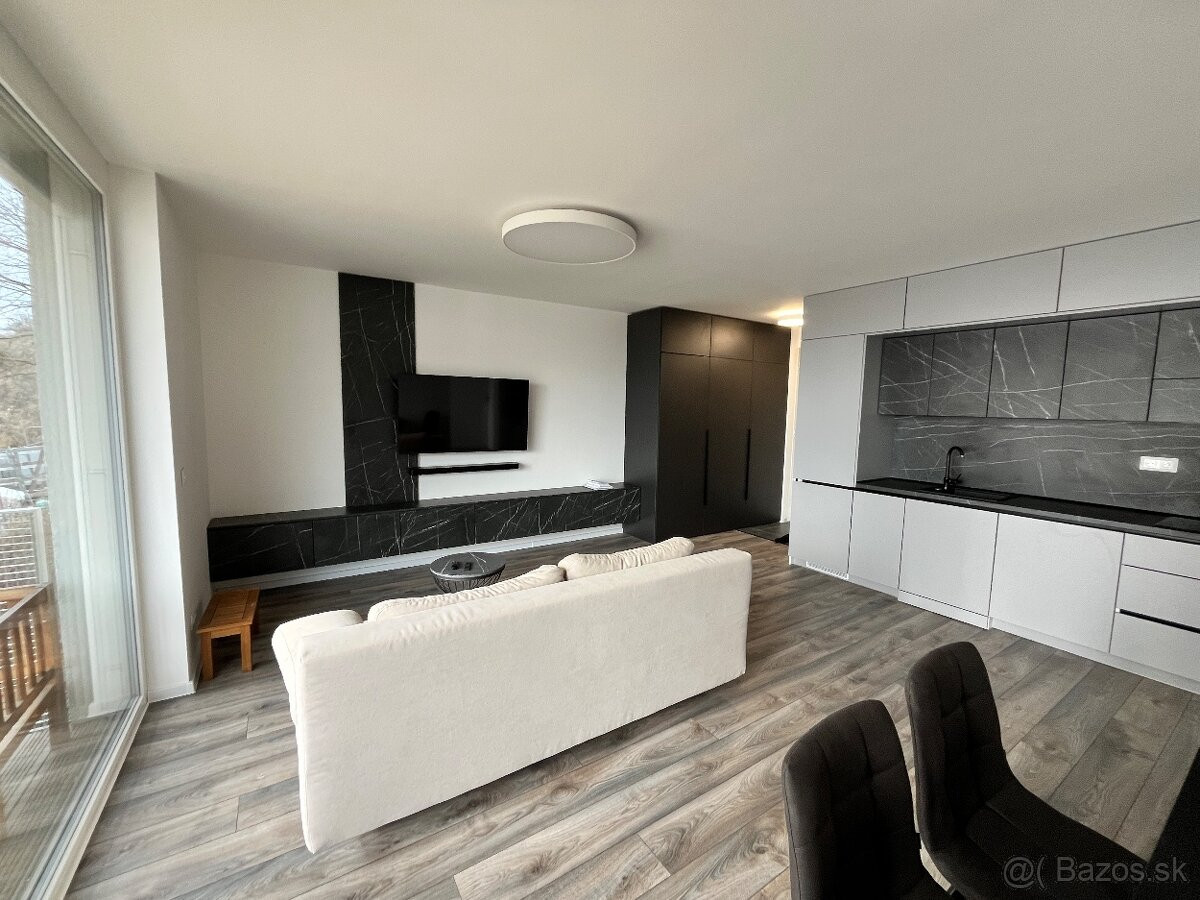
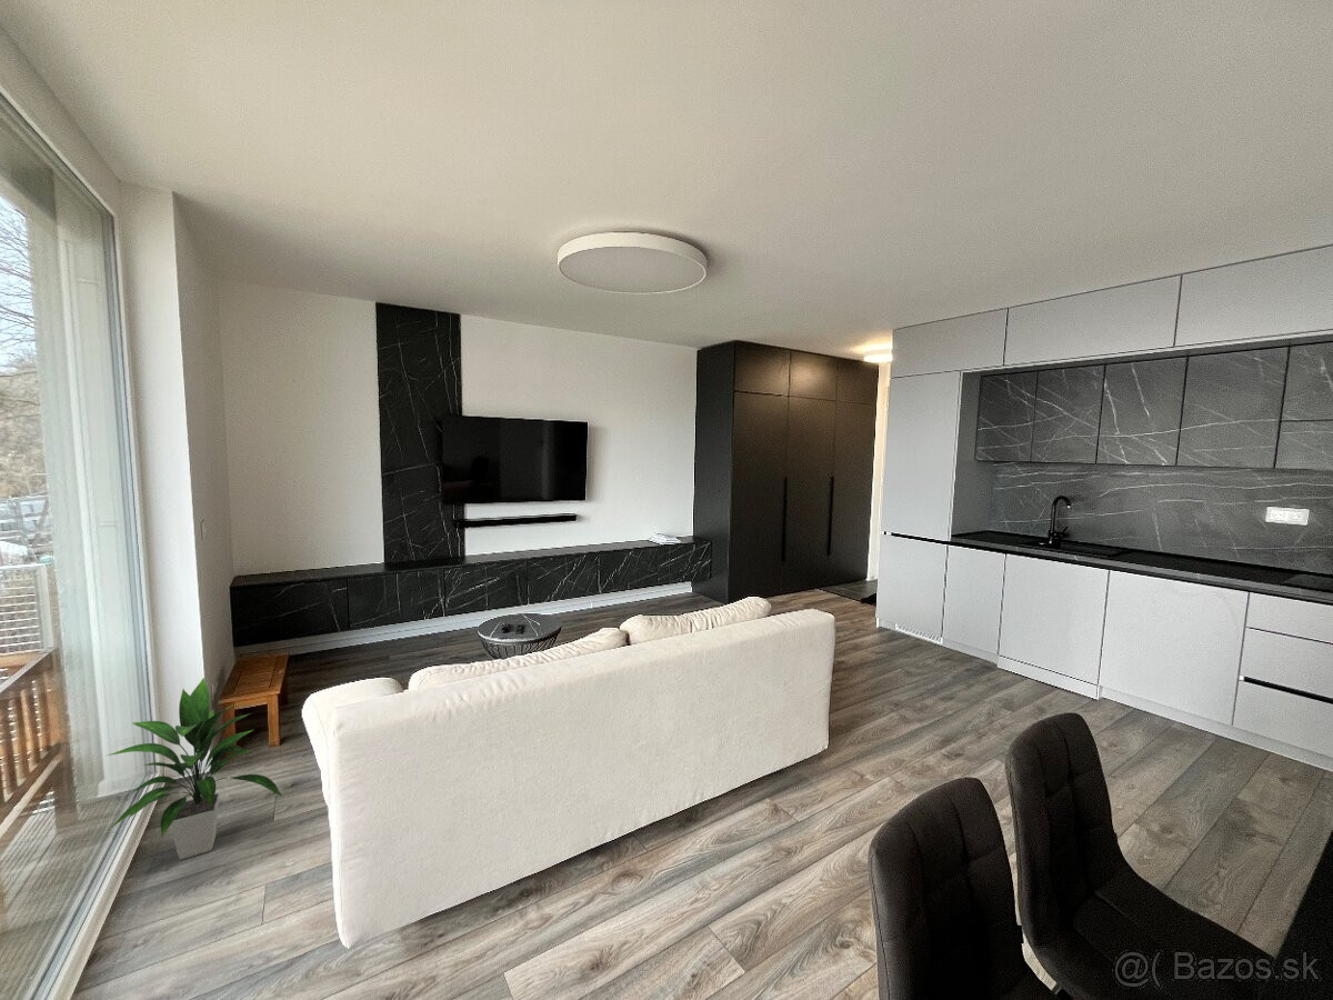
+ indoor plant [106,677,283,860]
